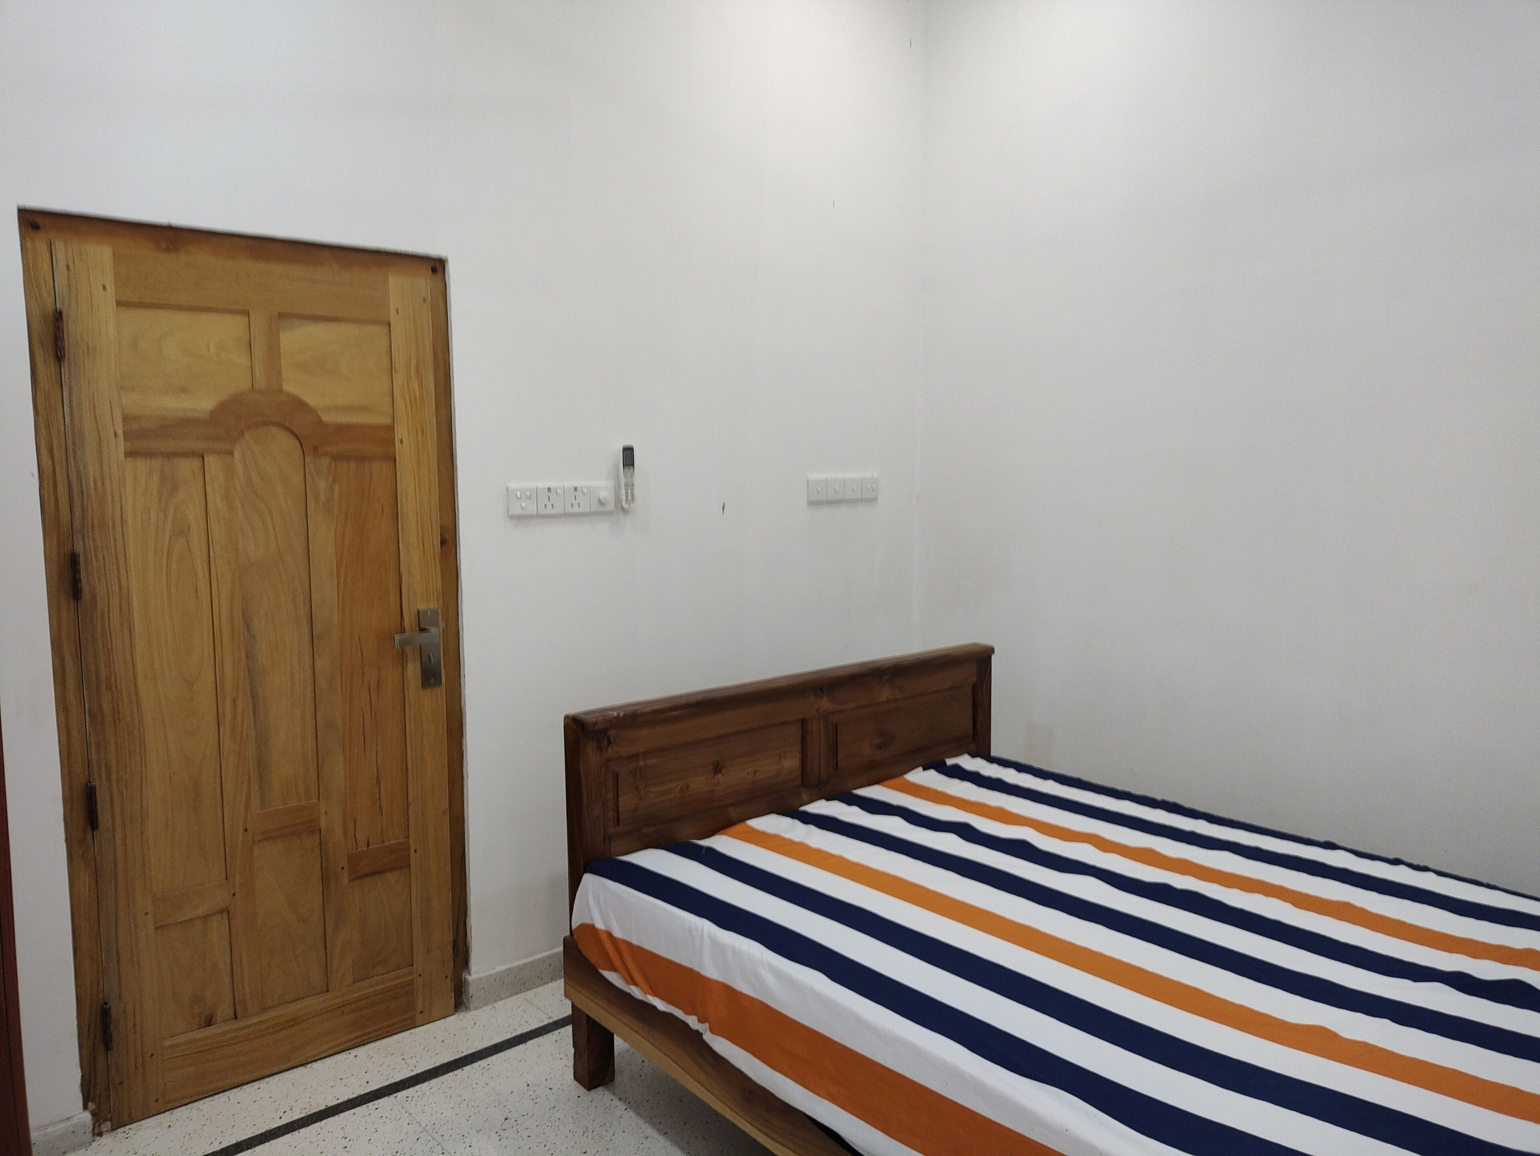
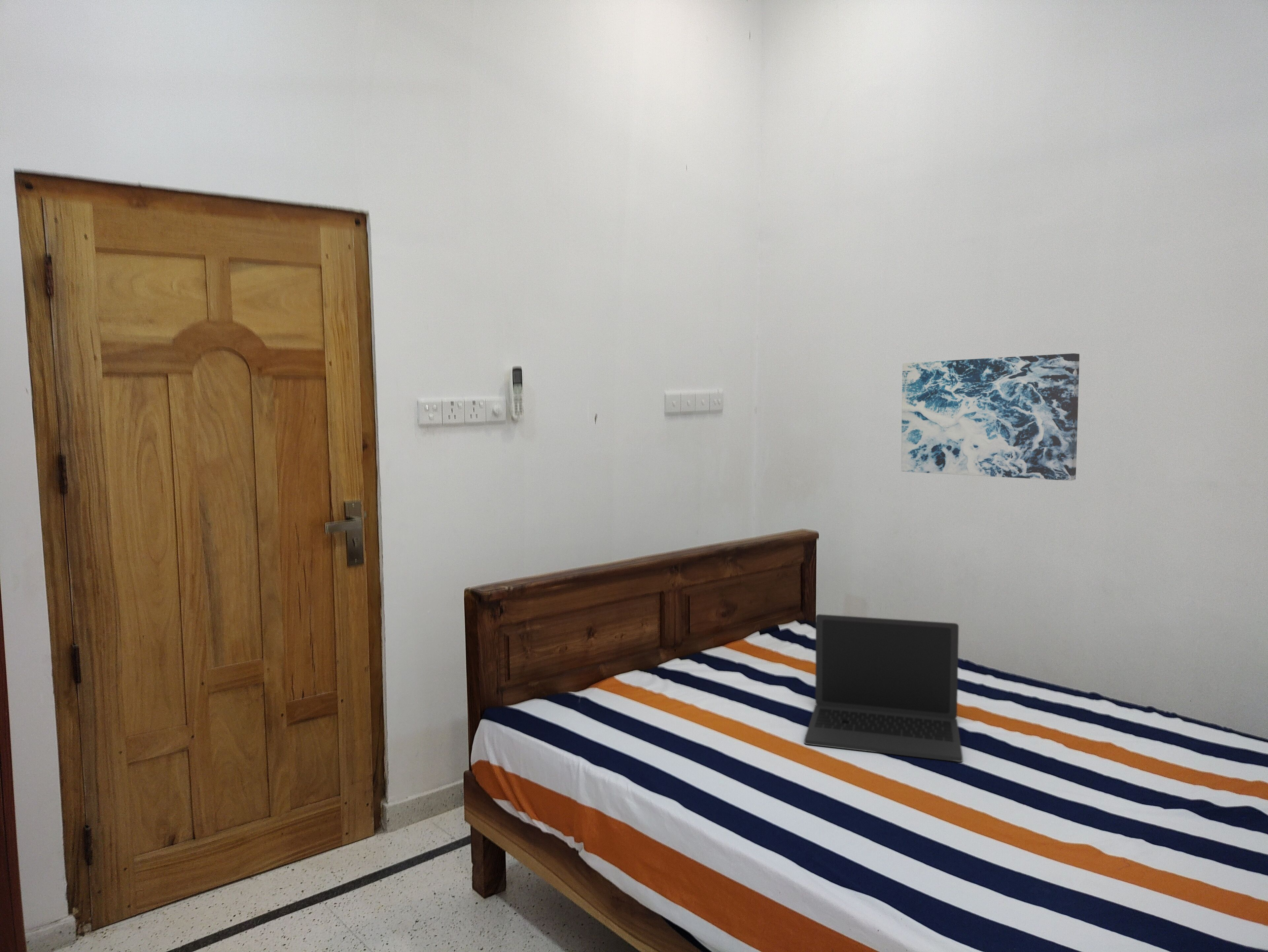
+ laptop [804,614,963,762]
+ wall art [901,353,1080,481]
